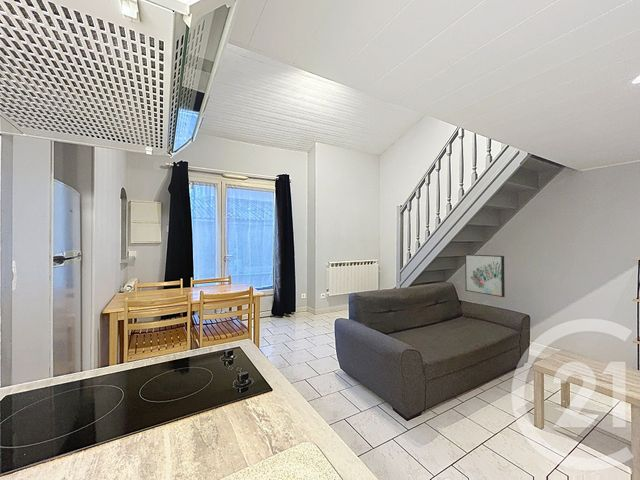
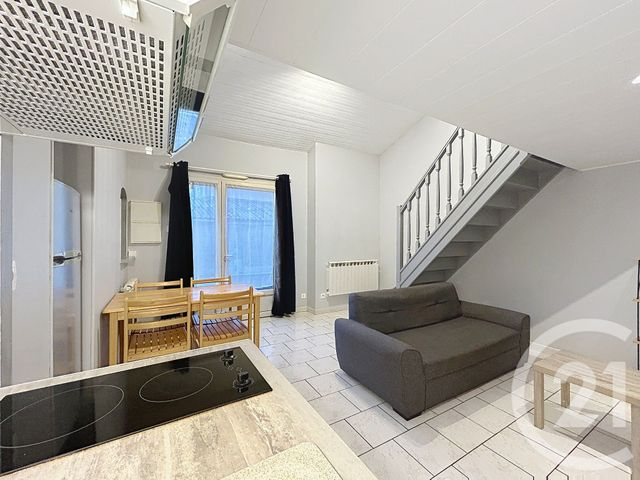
- wall art [464,253,506,298]
